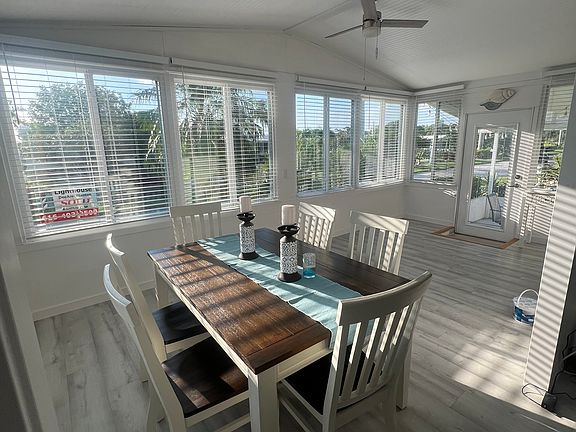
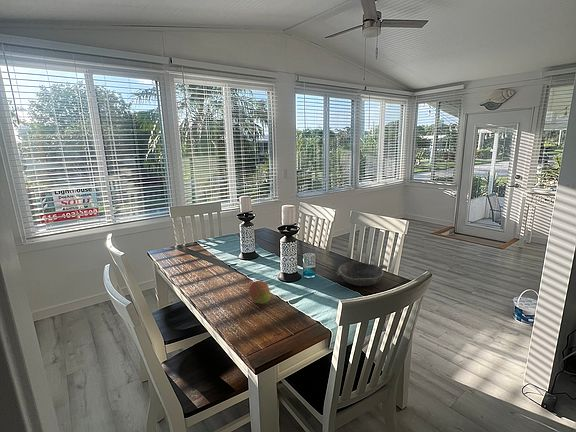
+ fruit [248,280,271,305]
+ bowl [335,261,388,287]
